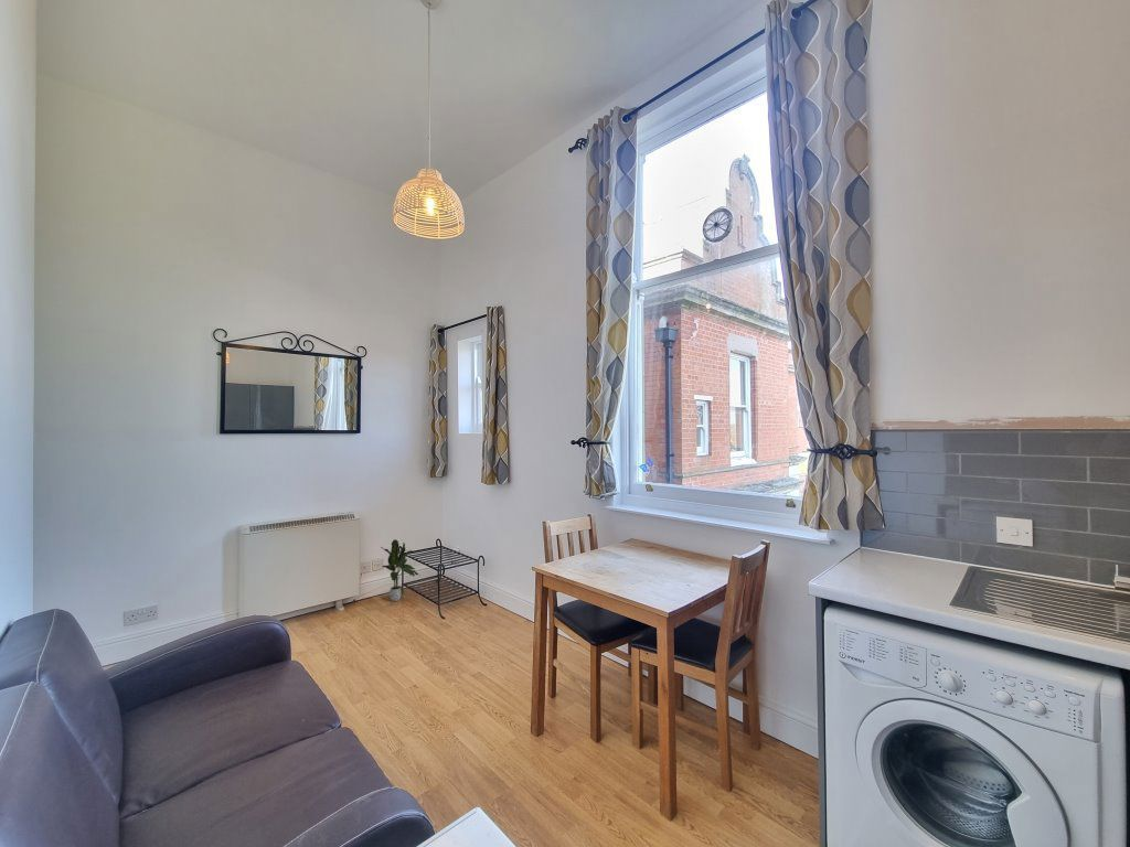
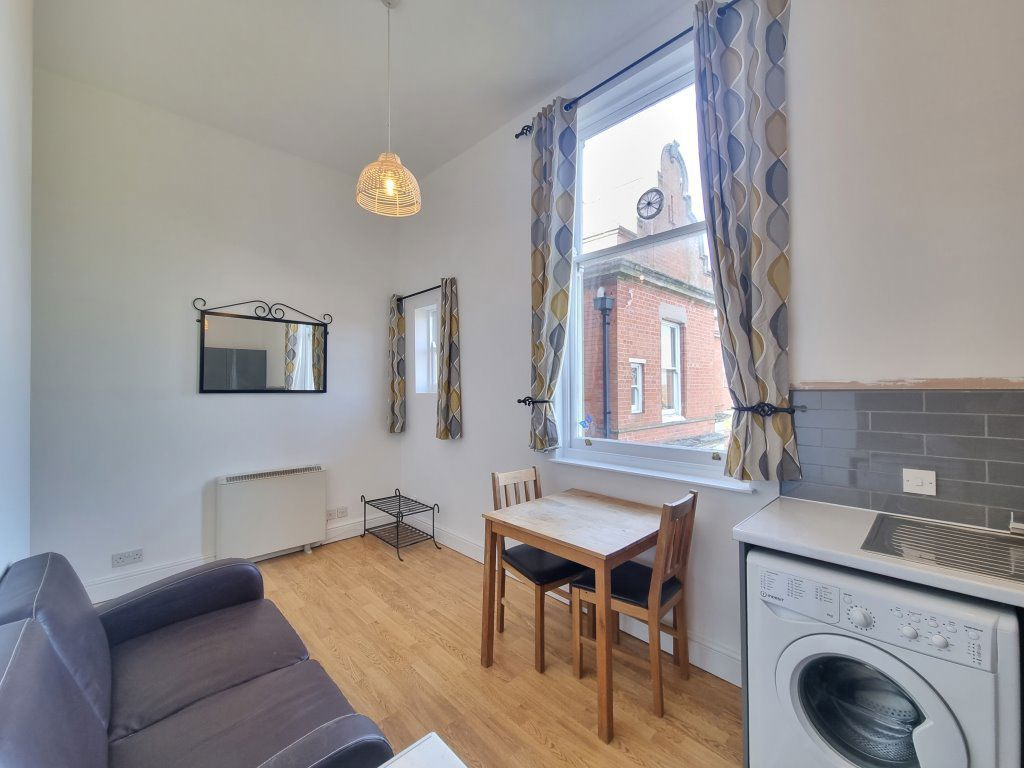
- potted plant [380,538,419,602]
